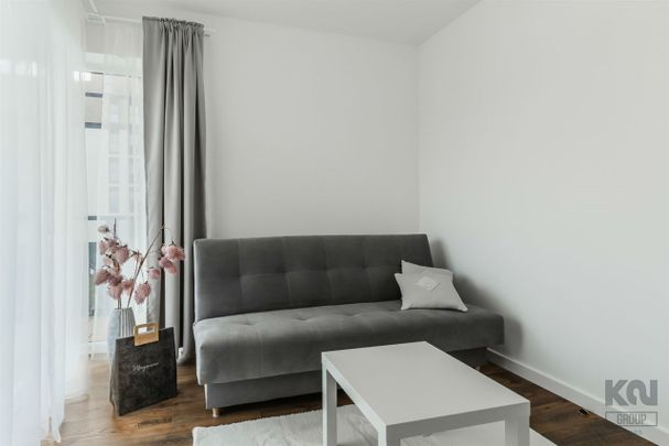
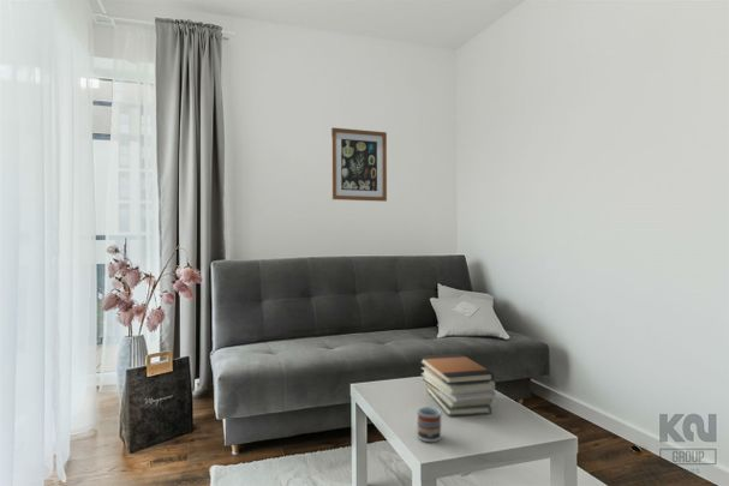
+ wall art [330,127,388,203]
+ book stack [419,353,496,418]
+ cup [416,406,442,443]
